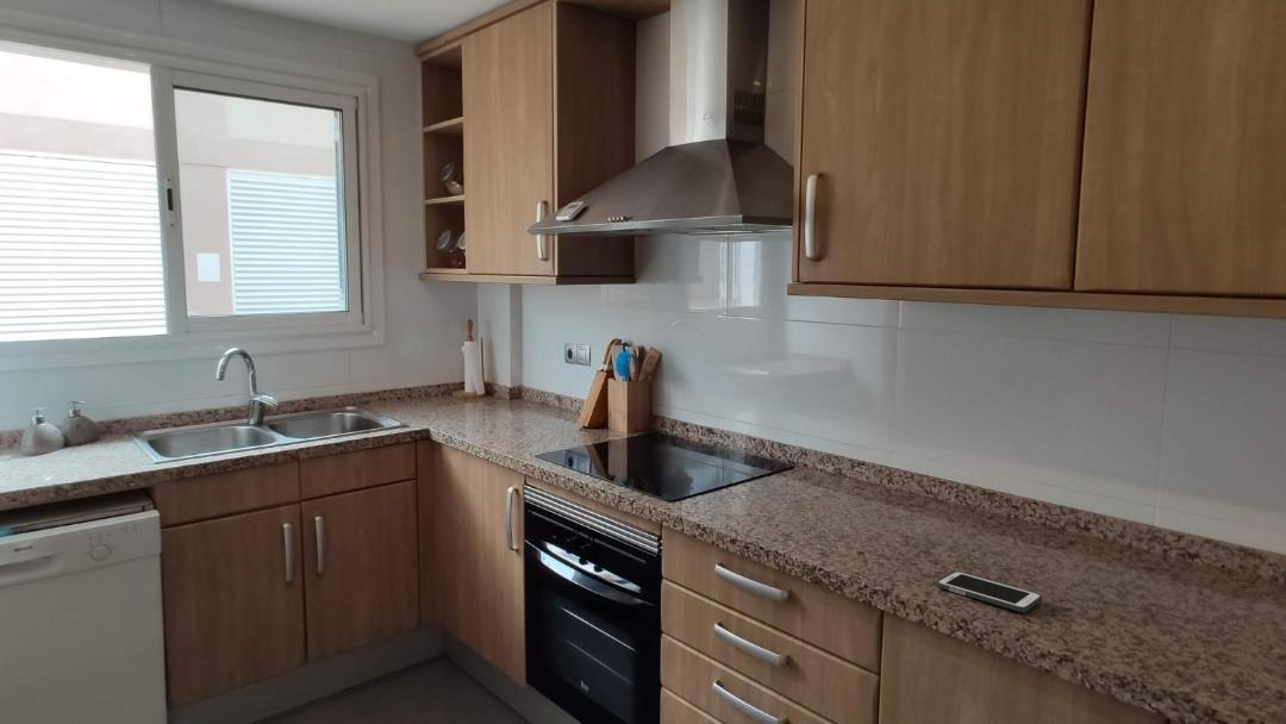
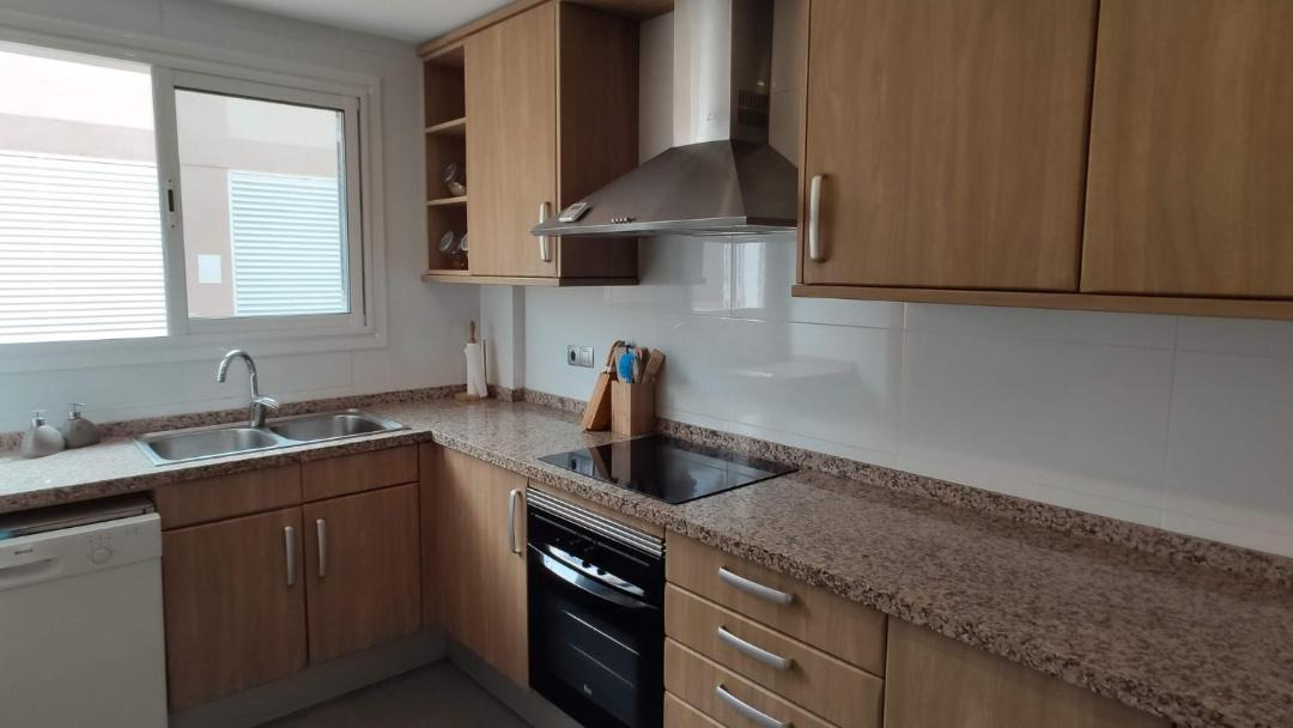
- cell phone [935,570,1043,613]
